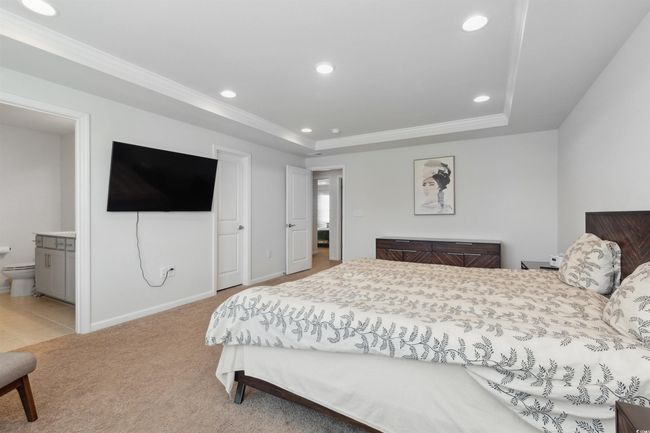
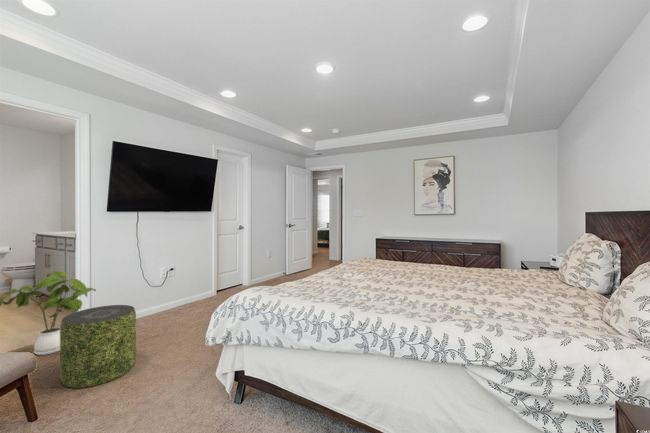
+ pouf [59,304,137,389]
+ house plant [0,270,97,356]
